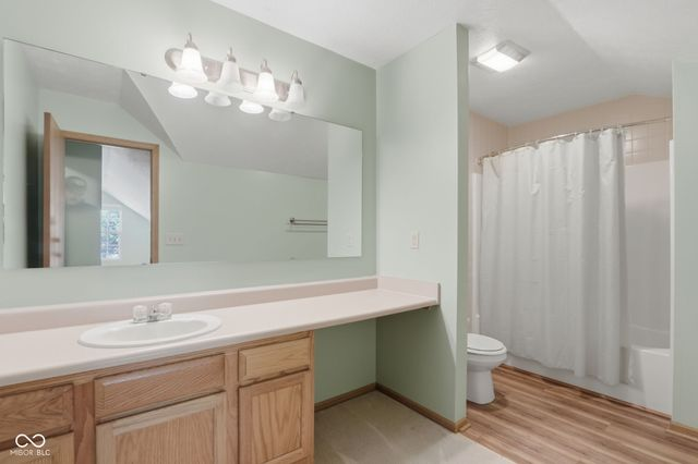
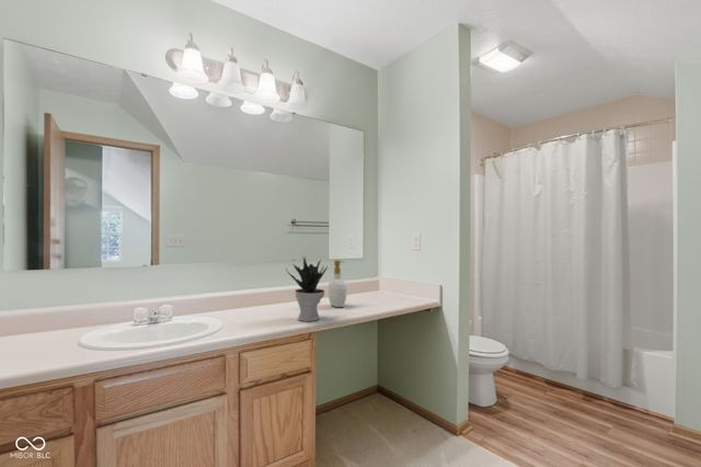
+ soap bottle [326,259,348,308]
+ potted plant [285,255,329,322]
